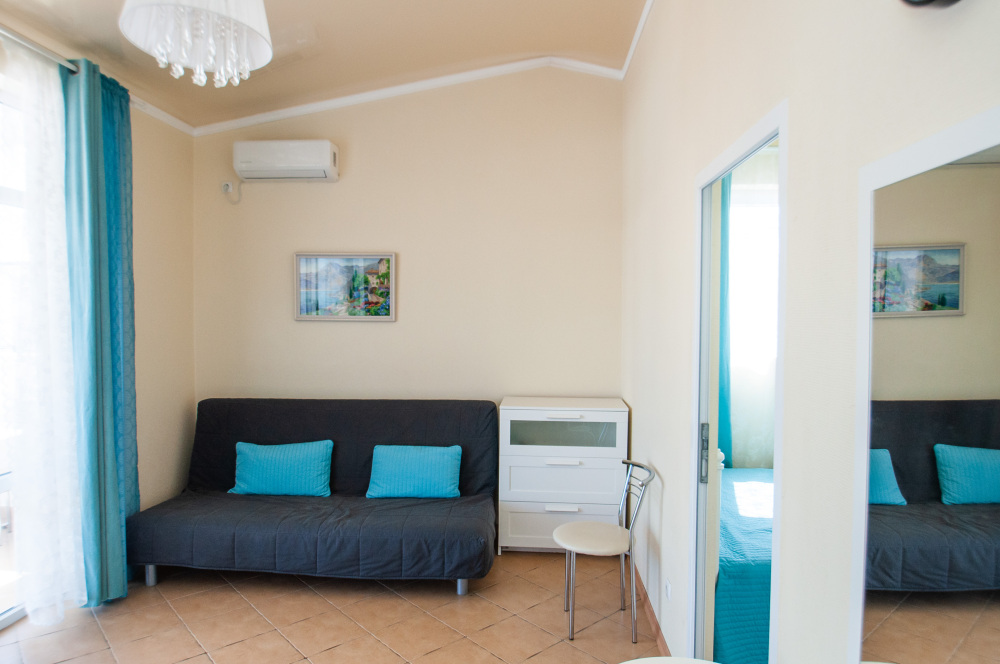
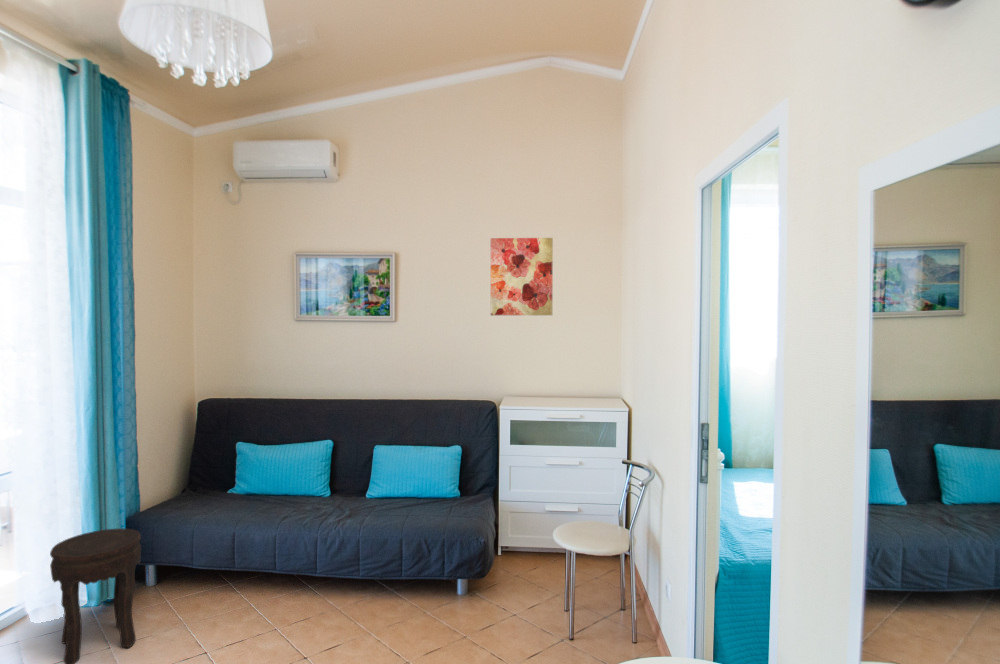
+ side table [49,527,142,664]
+ wall art [490,237,554,316]
